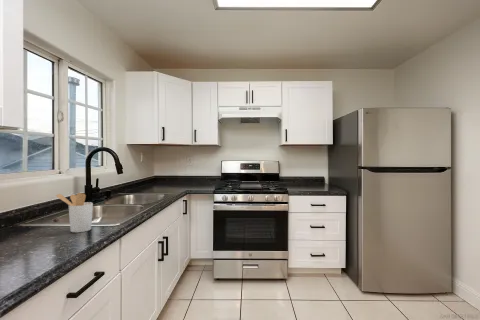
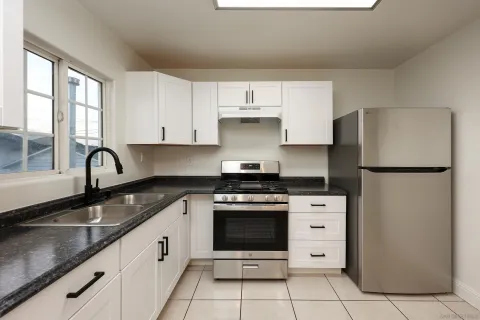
- utensil holder [55,192,94,233]
